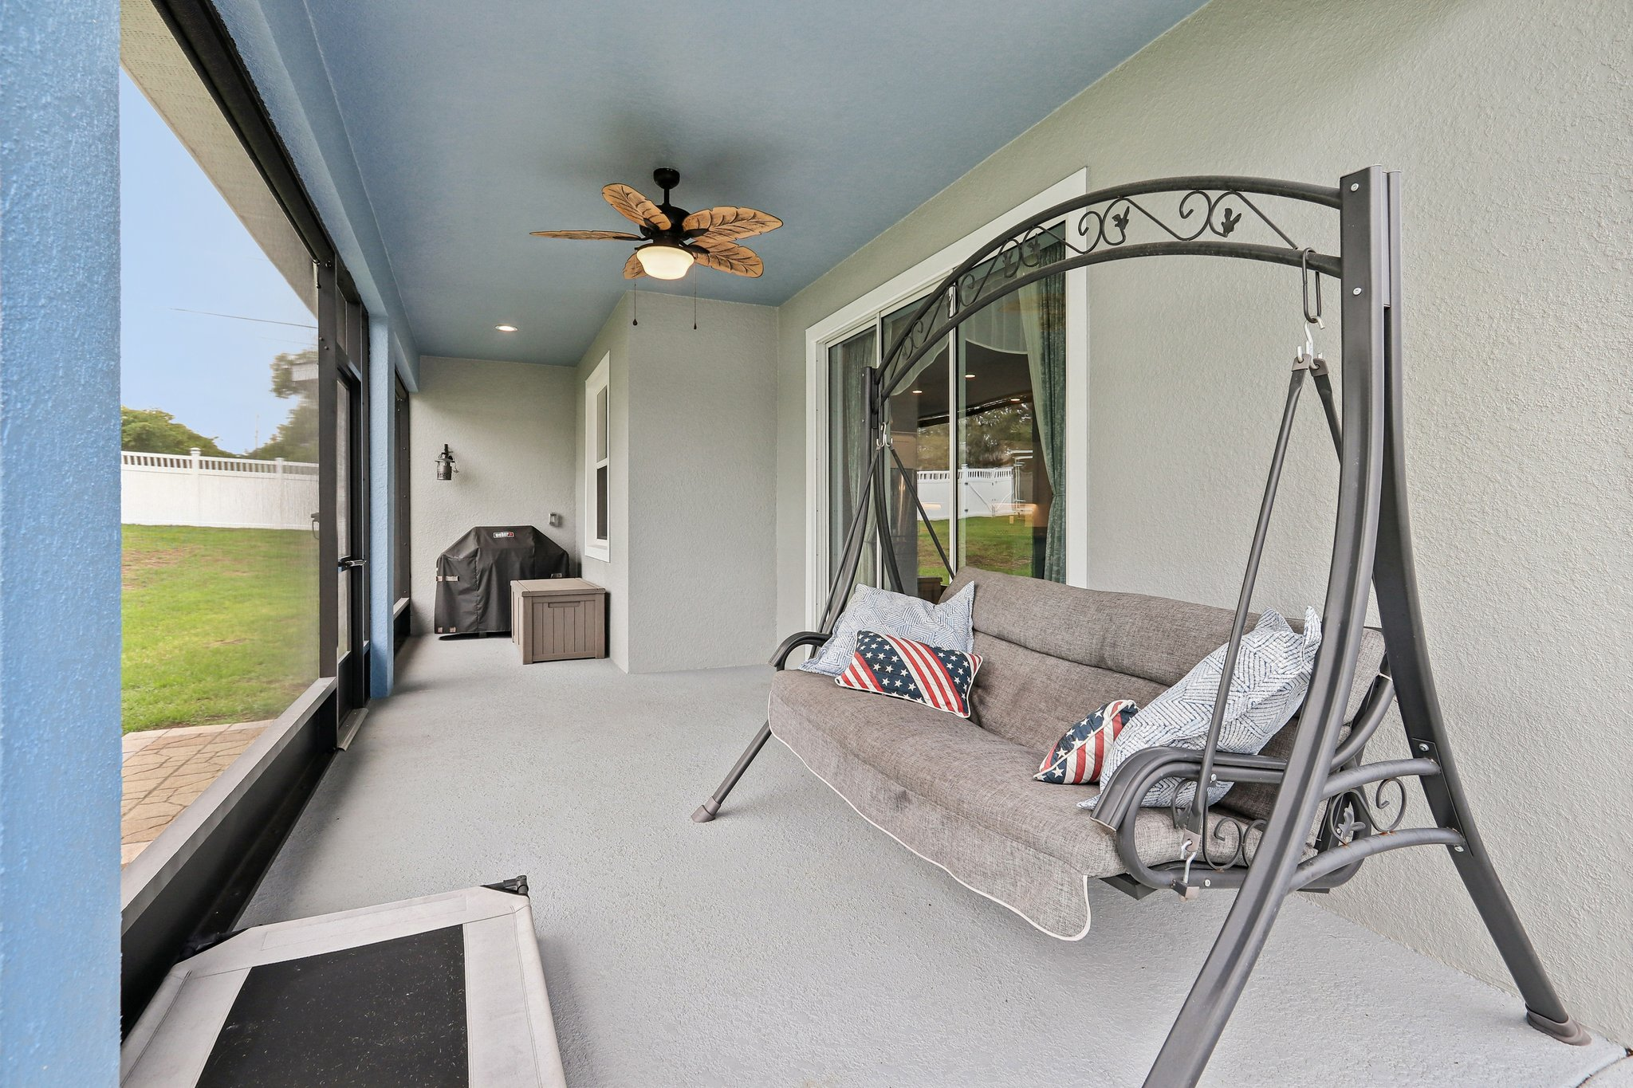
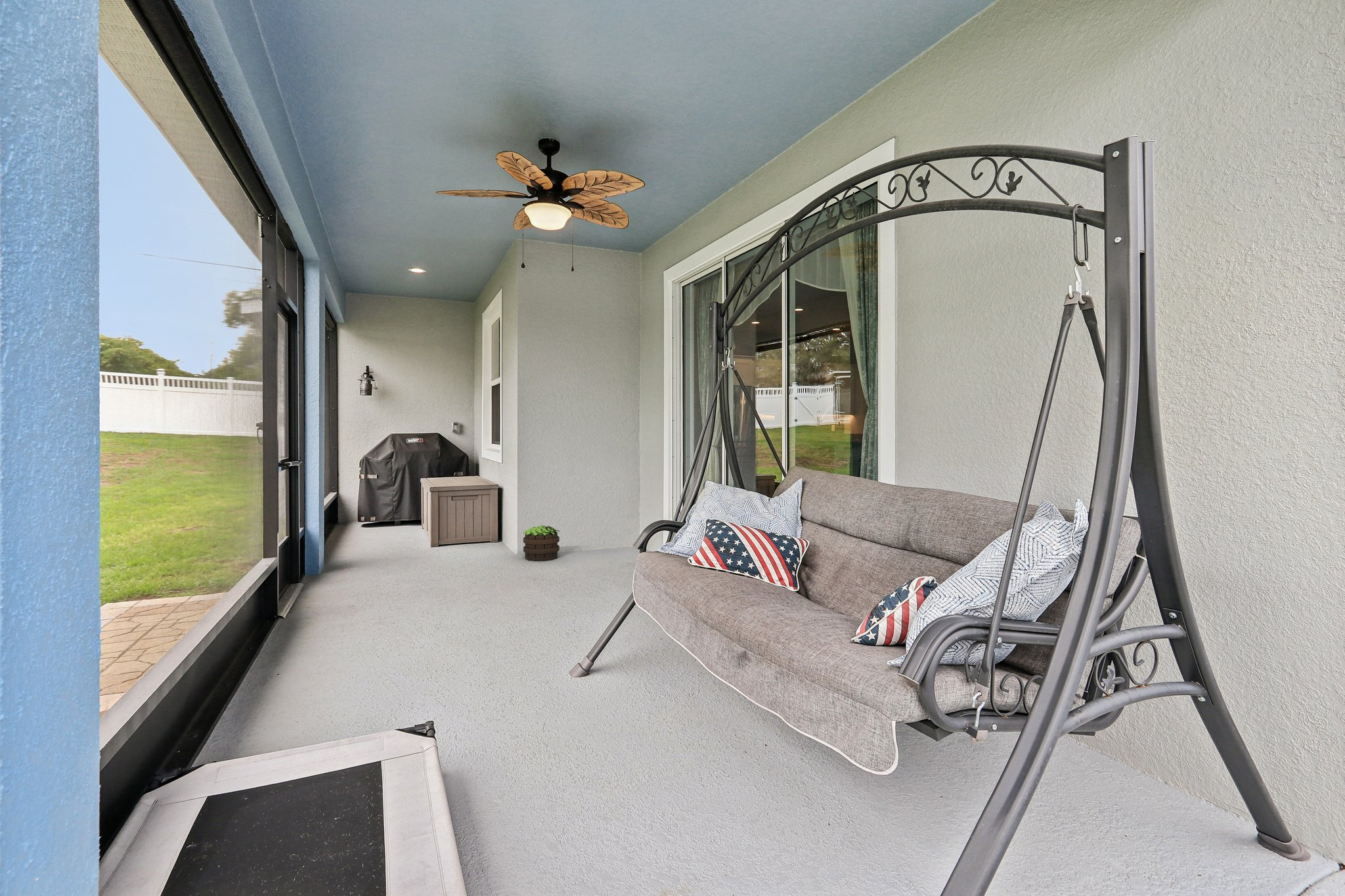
+ potted plant [522,524,560,561]
